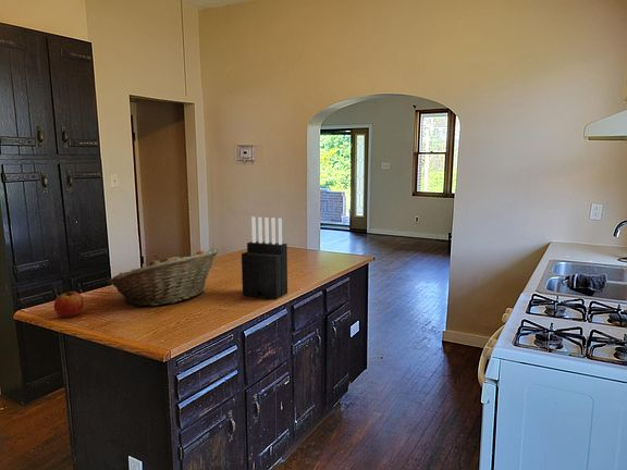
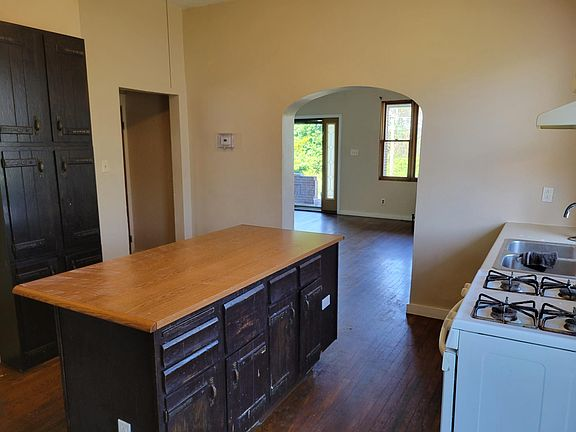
- fruit basket [107,248,220,308]
- apple [53,289,85,319]
- knife block [241,215,288,300]
